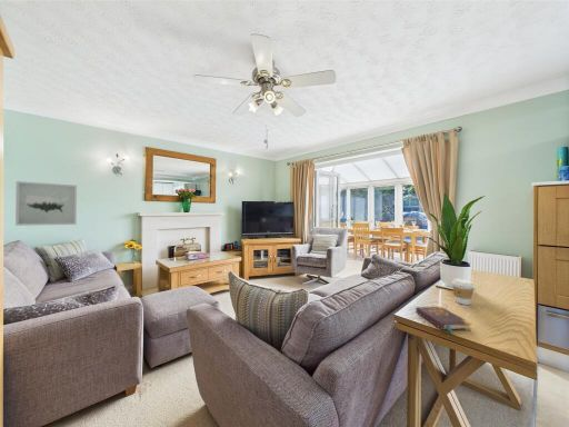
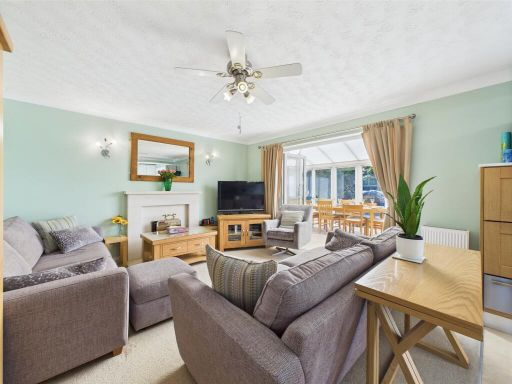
- wall art [14,180,78,227]
- coffee cup [451,277,475,306]
- book [415,306,473,334]
